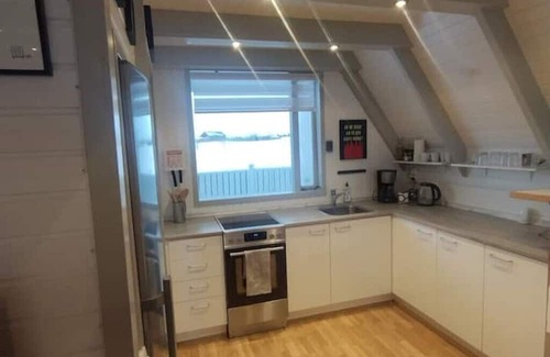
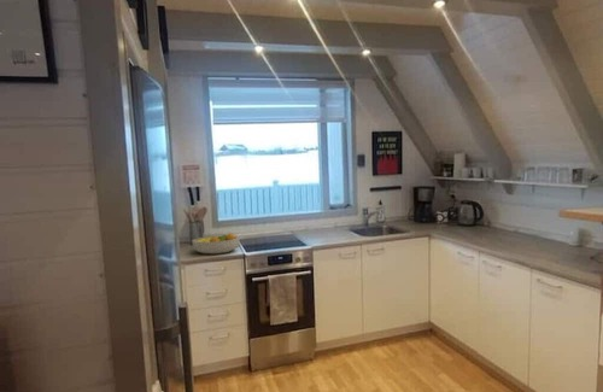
+ fruit bowl [191,232,241,254]
